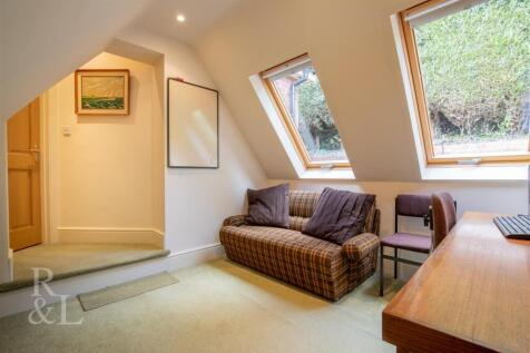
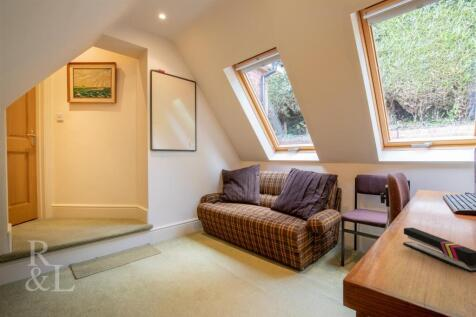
+ stapler [402,227,476,274]
